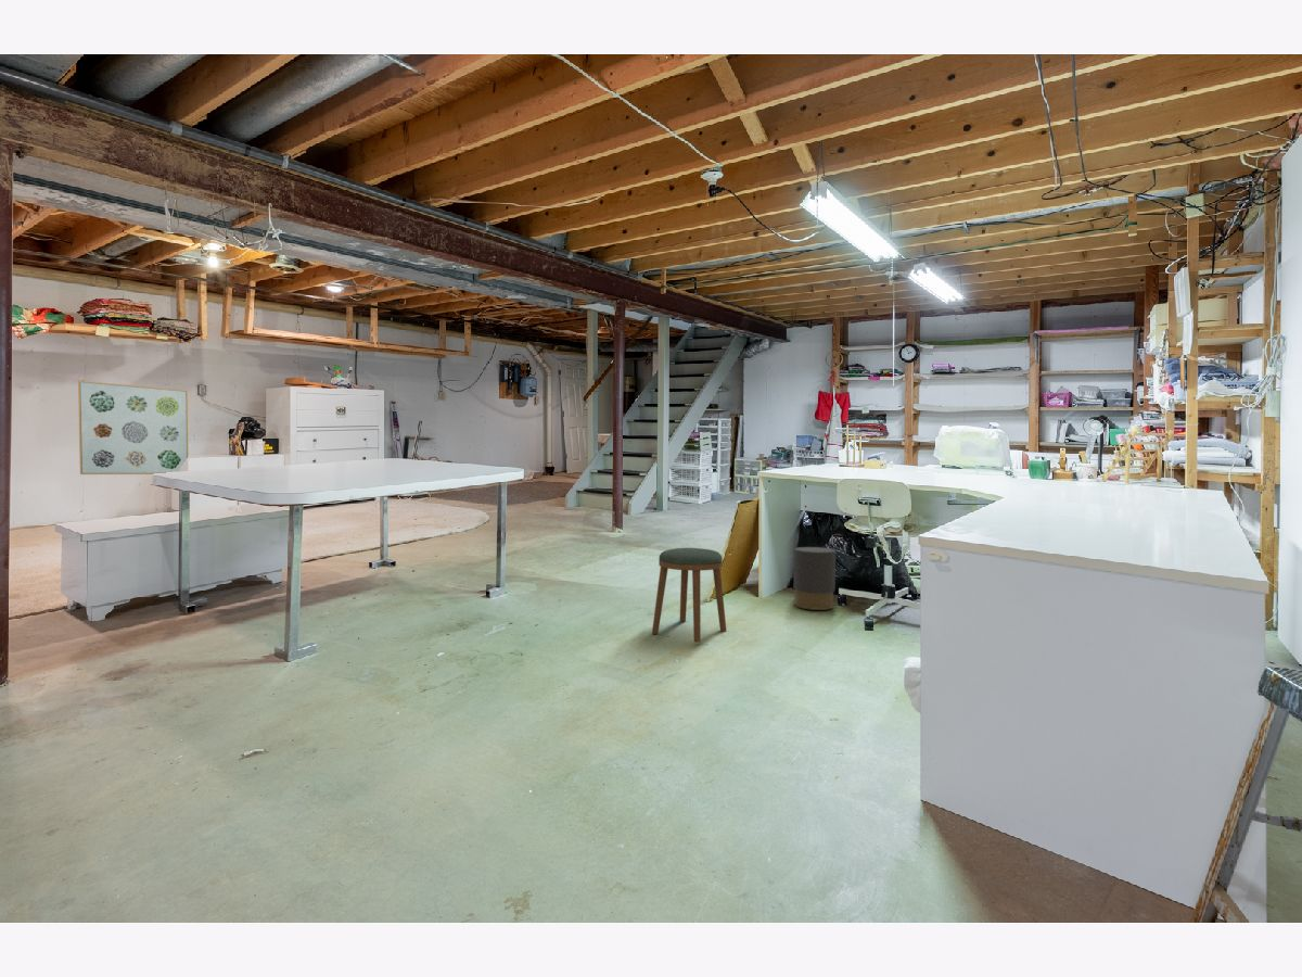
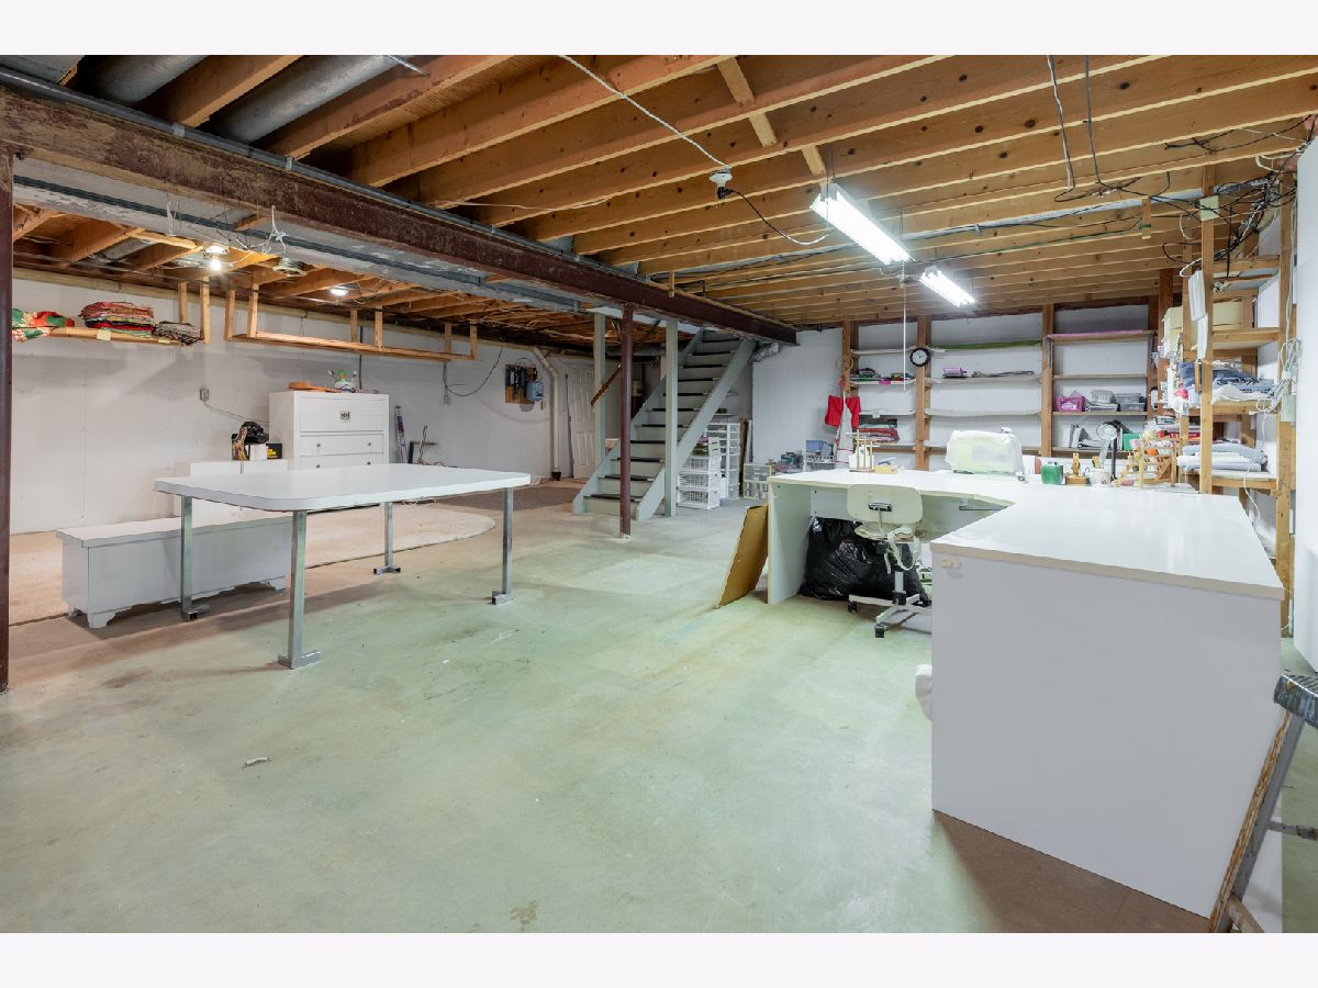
- wall art [77,380,190,475]
- stool [651,547,727,644]
- trash can [793,546,837,611]
